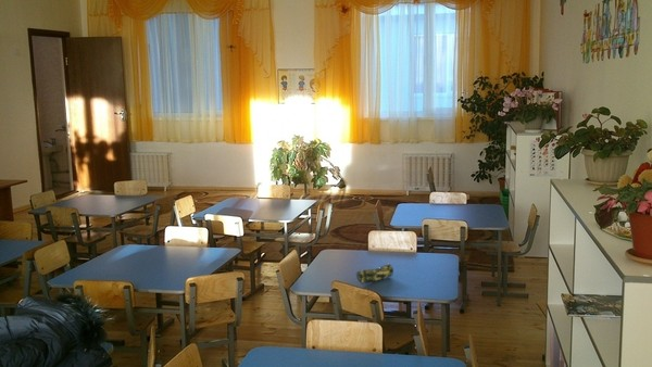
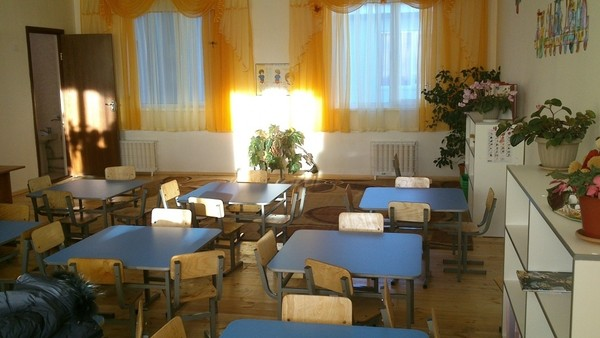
- pencil case [356,263,394,284]
